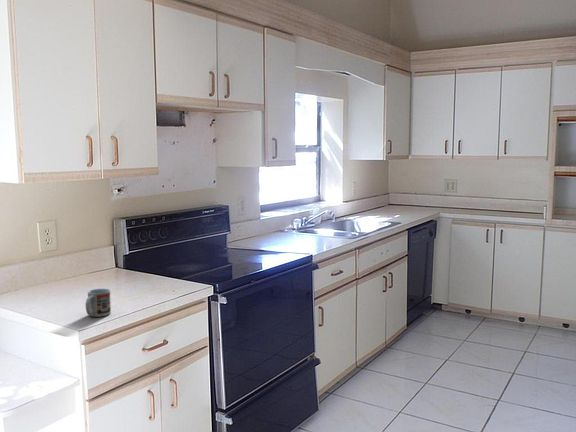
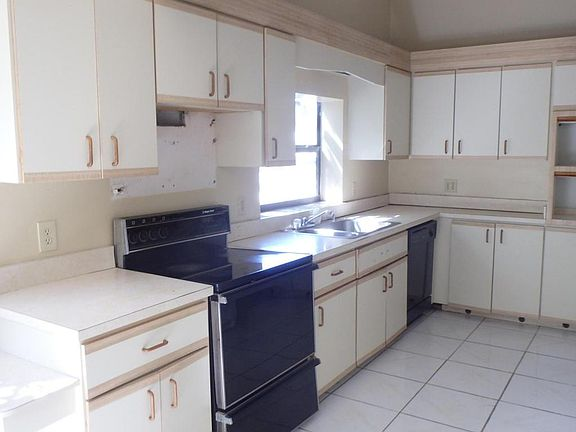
- cup [84,288,112,318]
